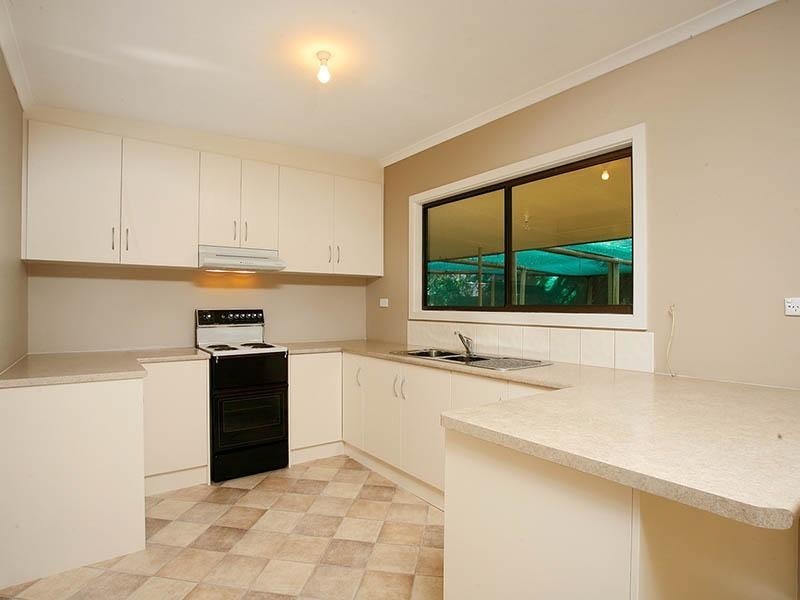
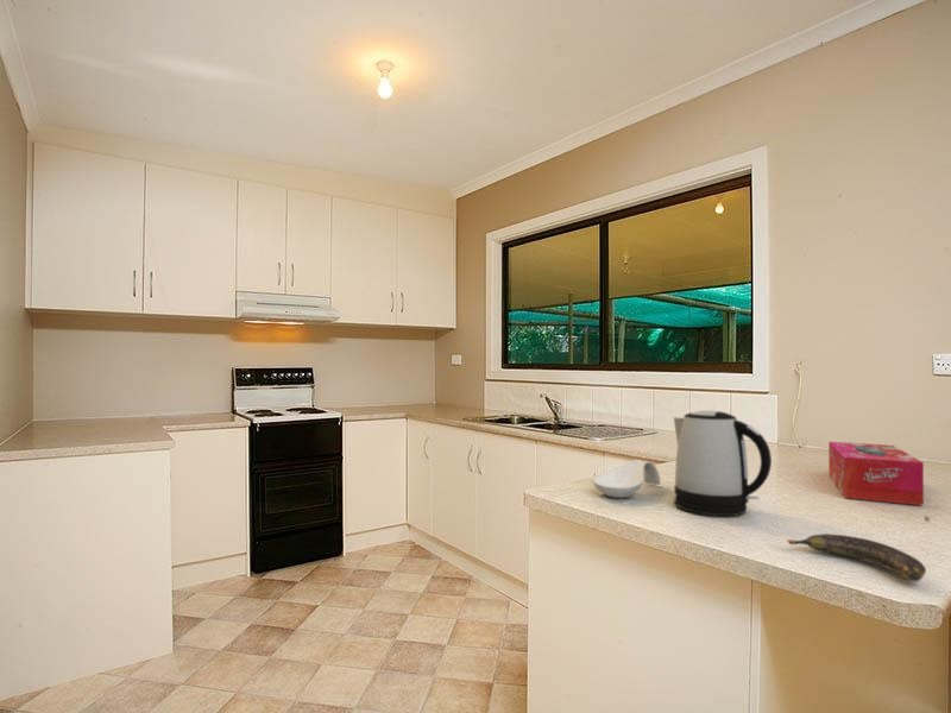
+ tissue box [827,441,925,506]
+ kettle [673,410,773,517]
+ spoon rest [592,459,662,499]
+ banana [786,532,927,582]
